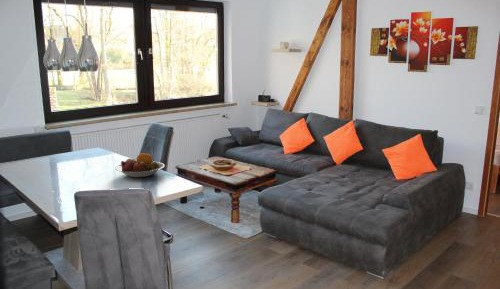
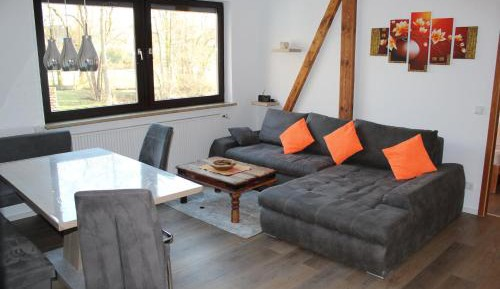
- fruit bowl [114,151,166,178]
